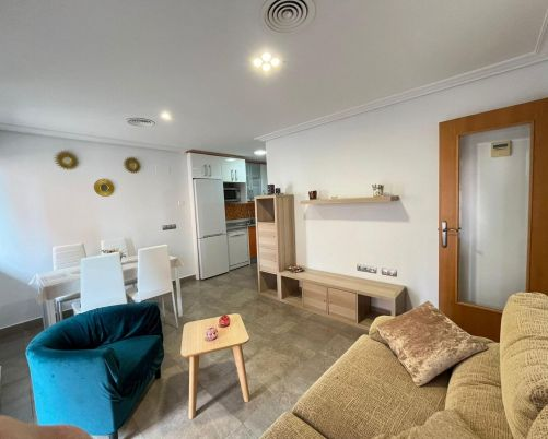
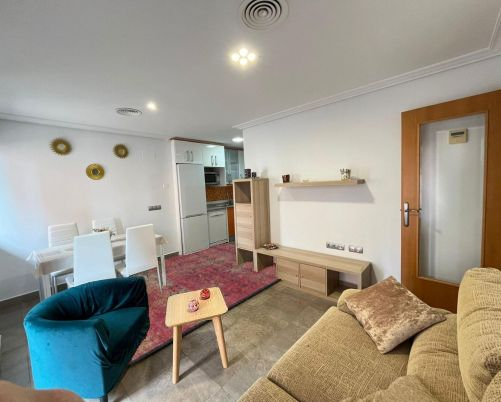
+ rug [128,243,282,366]
